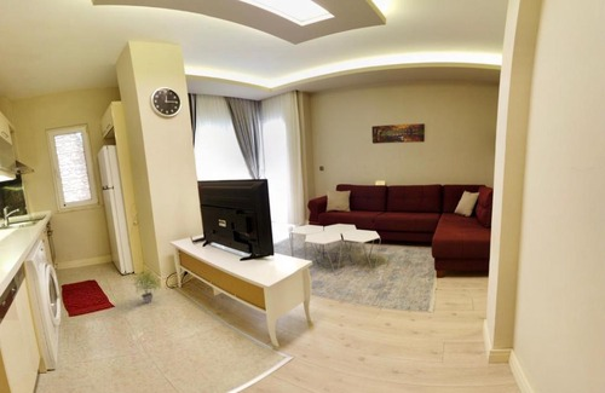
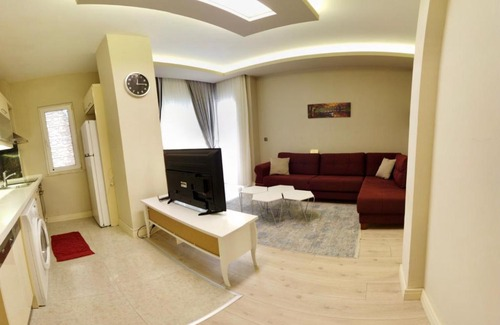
- potted plant [132,270,163,305]
